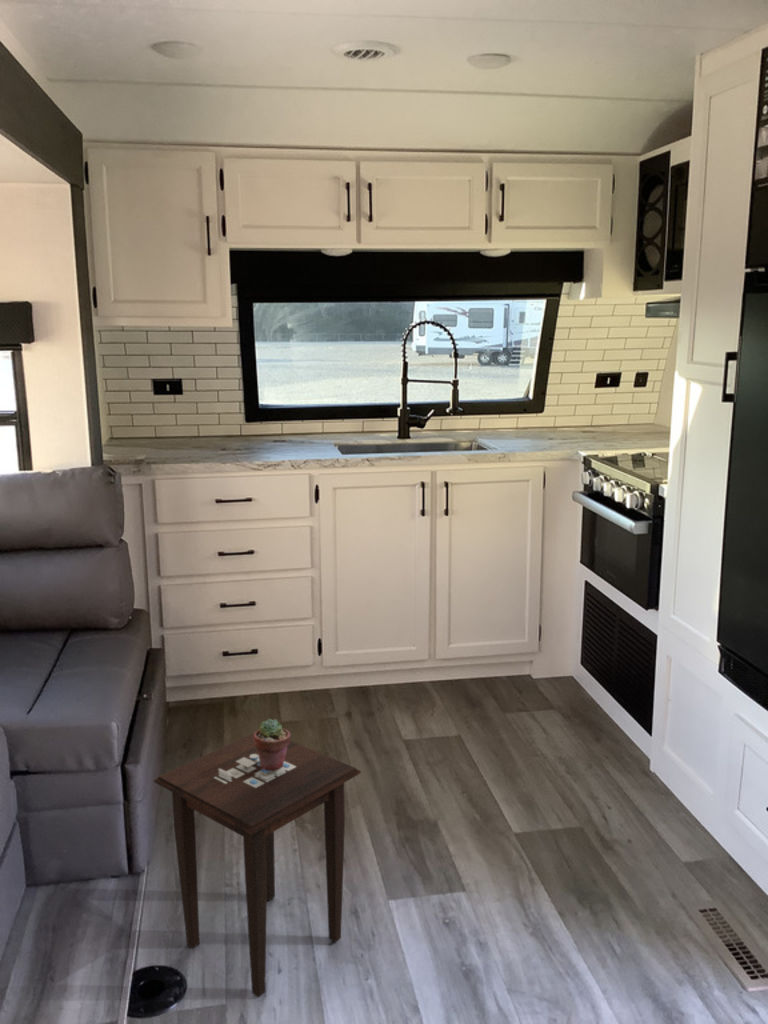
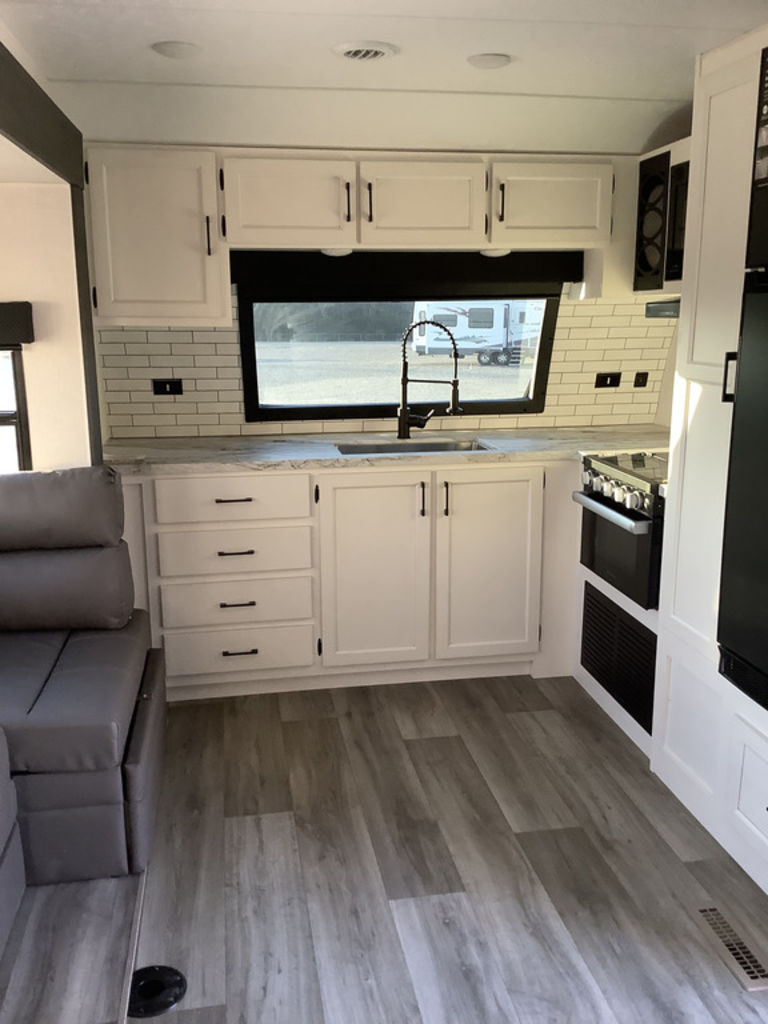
- potted succulent [254,718,292,771]
- side table [153,732,362,998]
